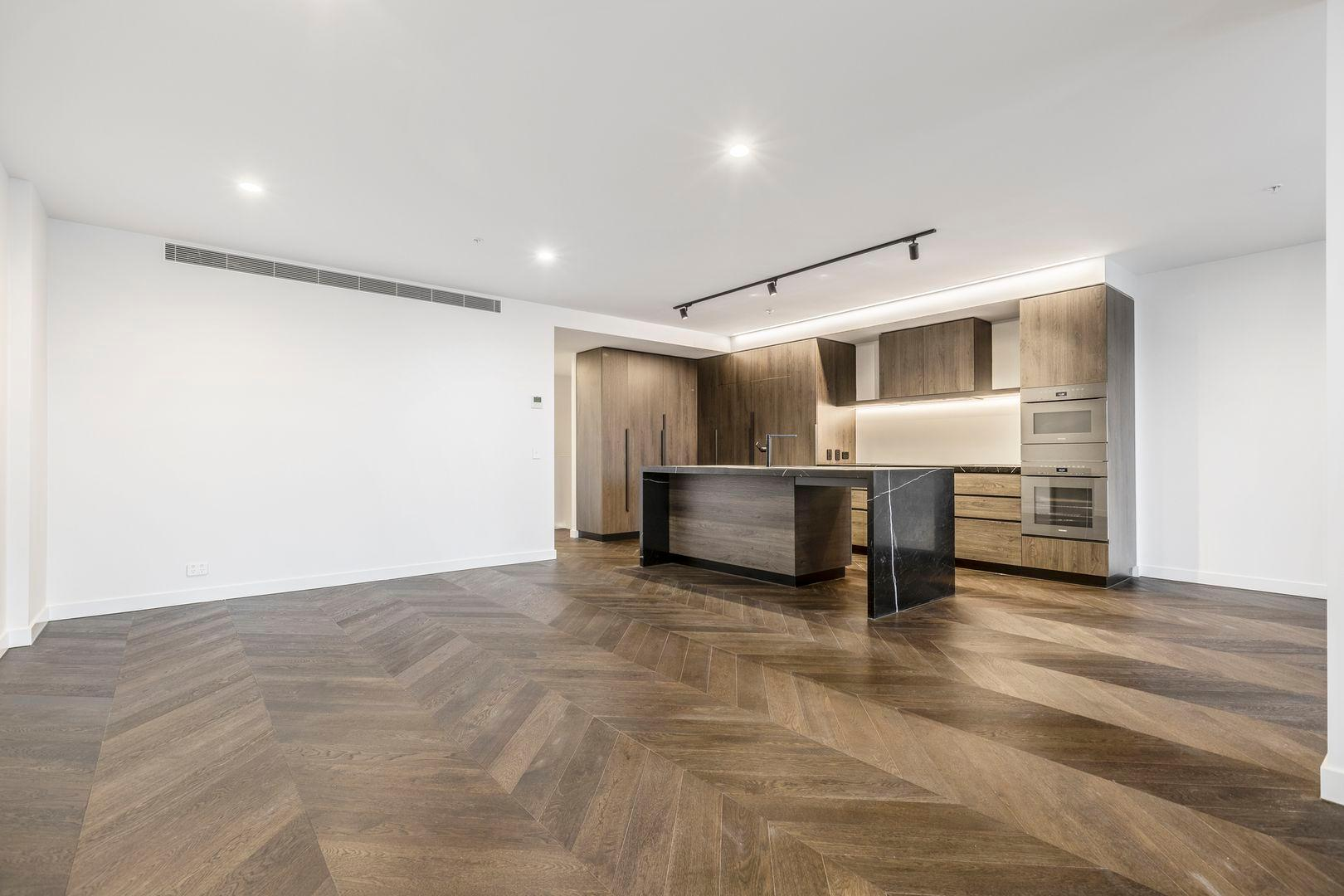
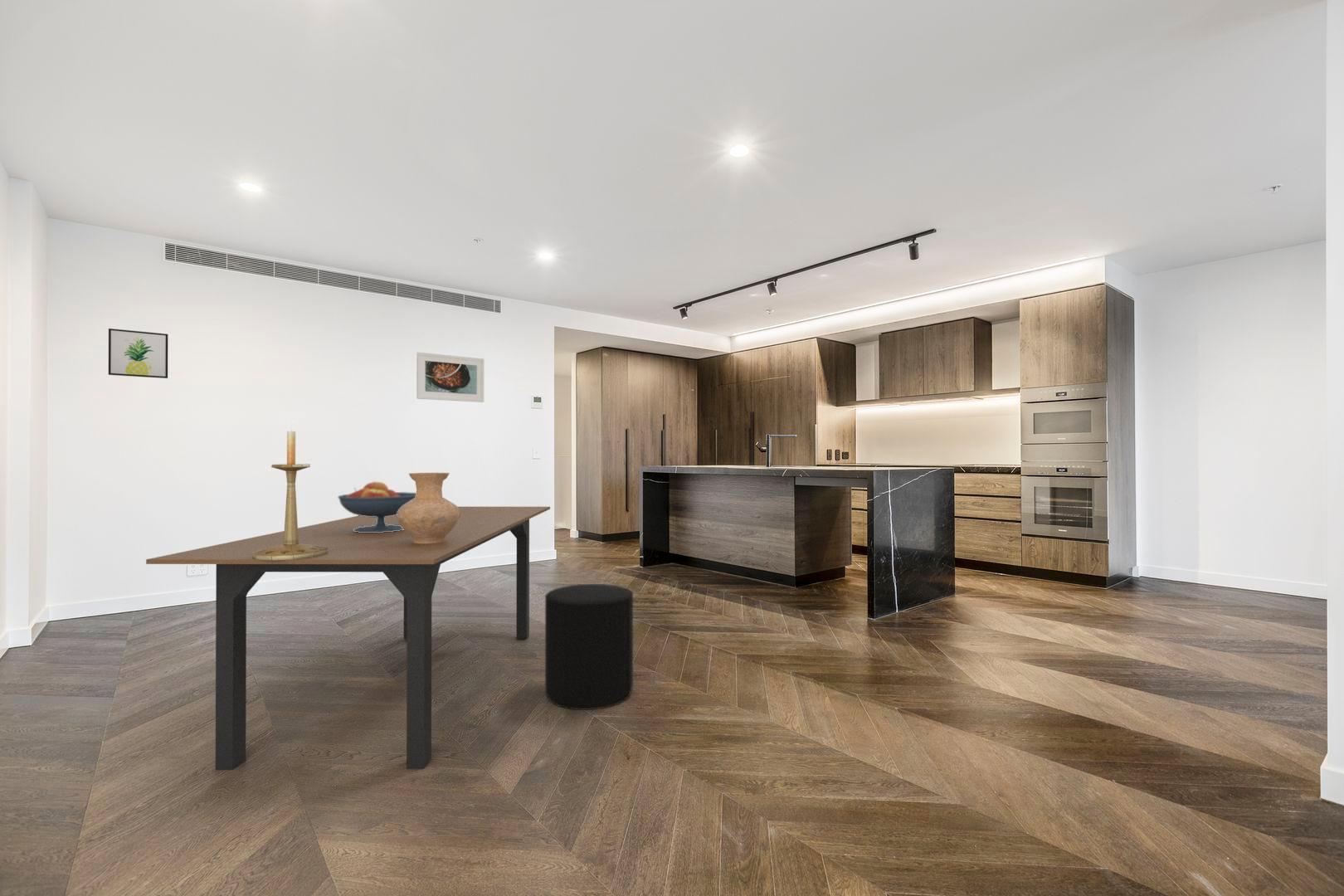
+ fruit bowl [337,480,416,533]
+ stool [544,583,634,711]
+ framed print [416,352,485,403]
+ dining table [145,506,551,771]
+ candlestick [252,415,328,561]
+ vase [397,472,460,543]
+ wall art [108,328,168,379]
